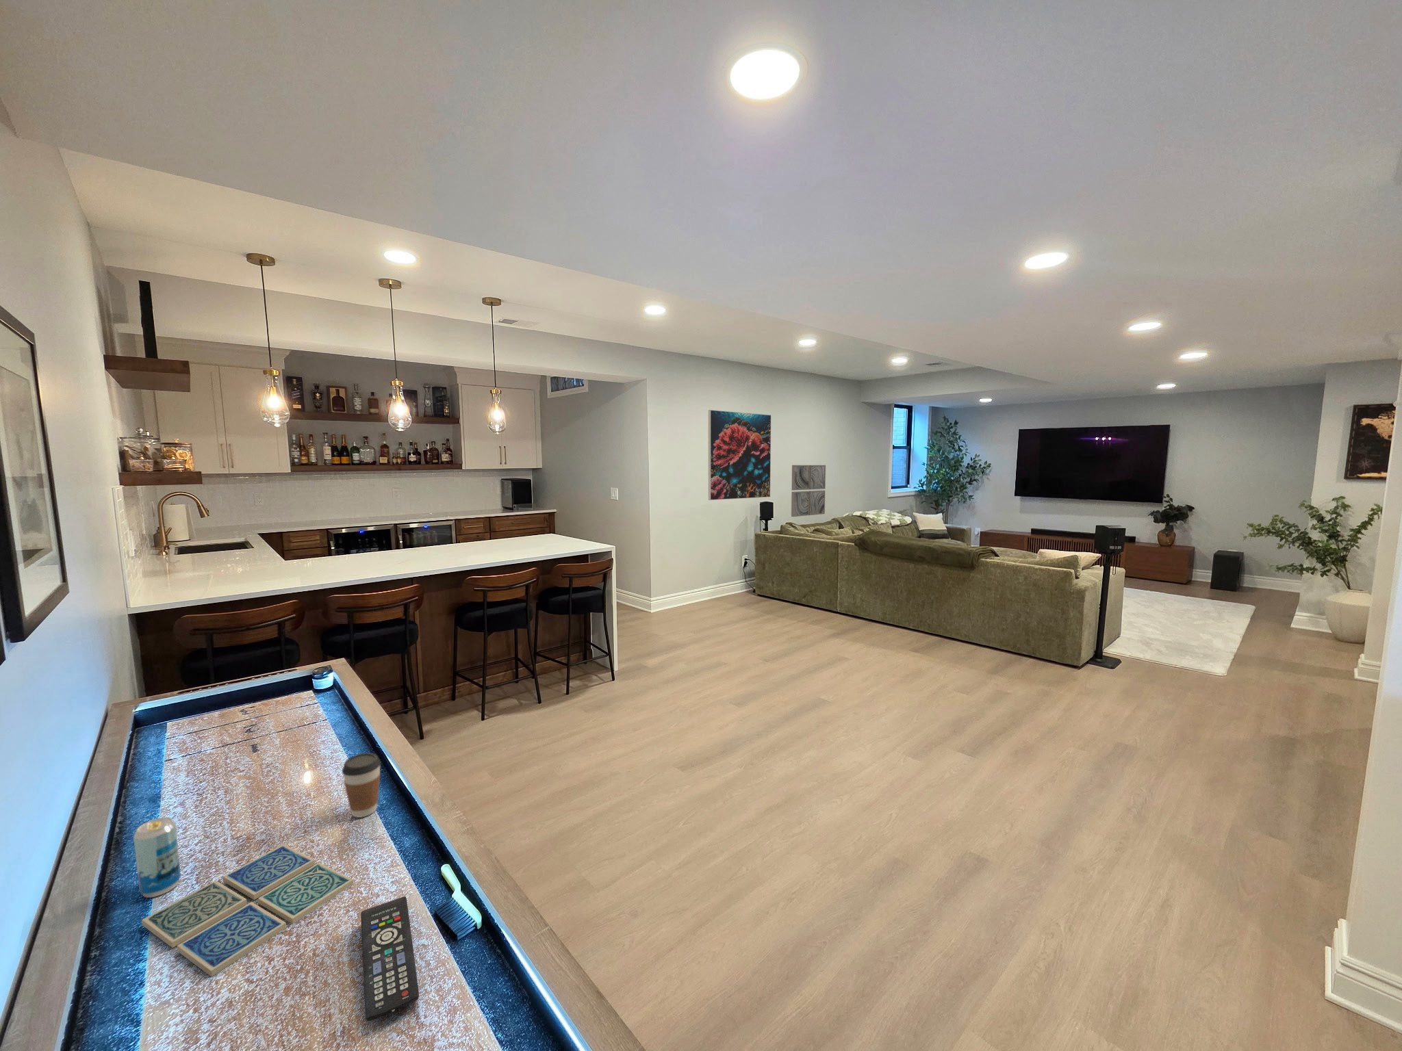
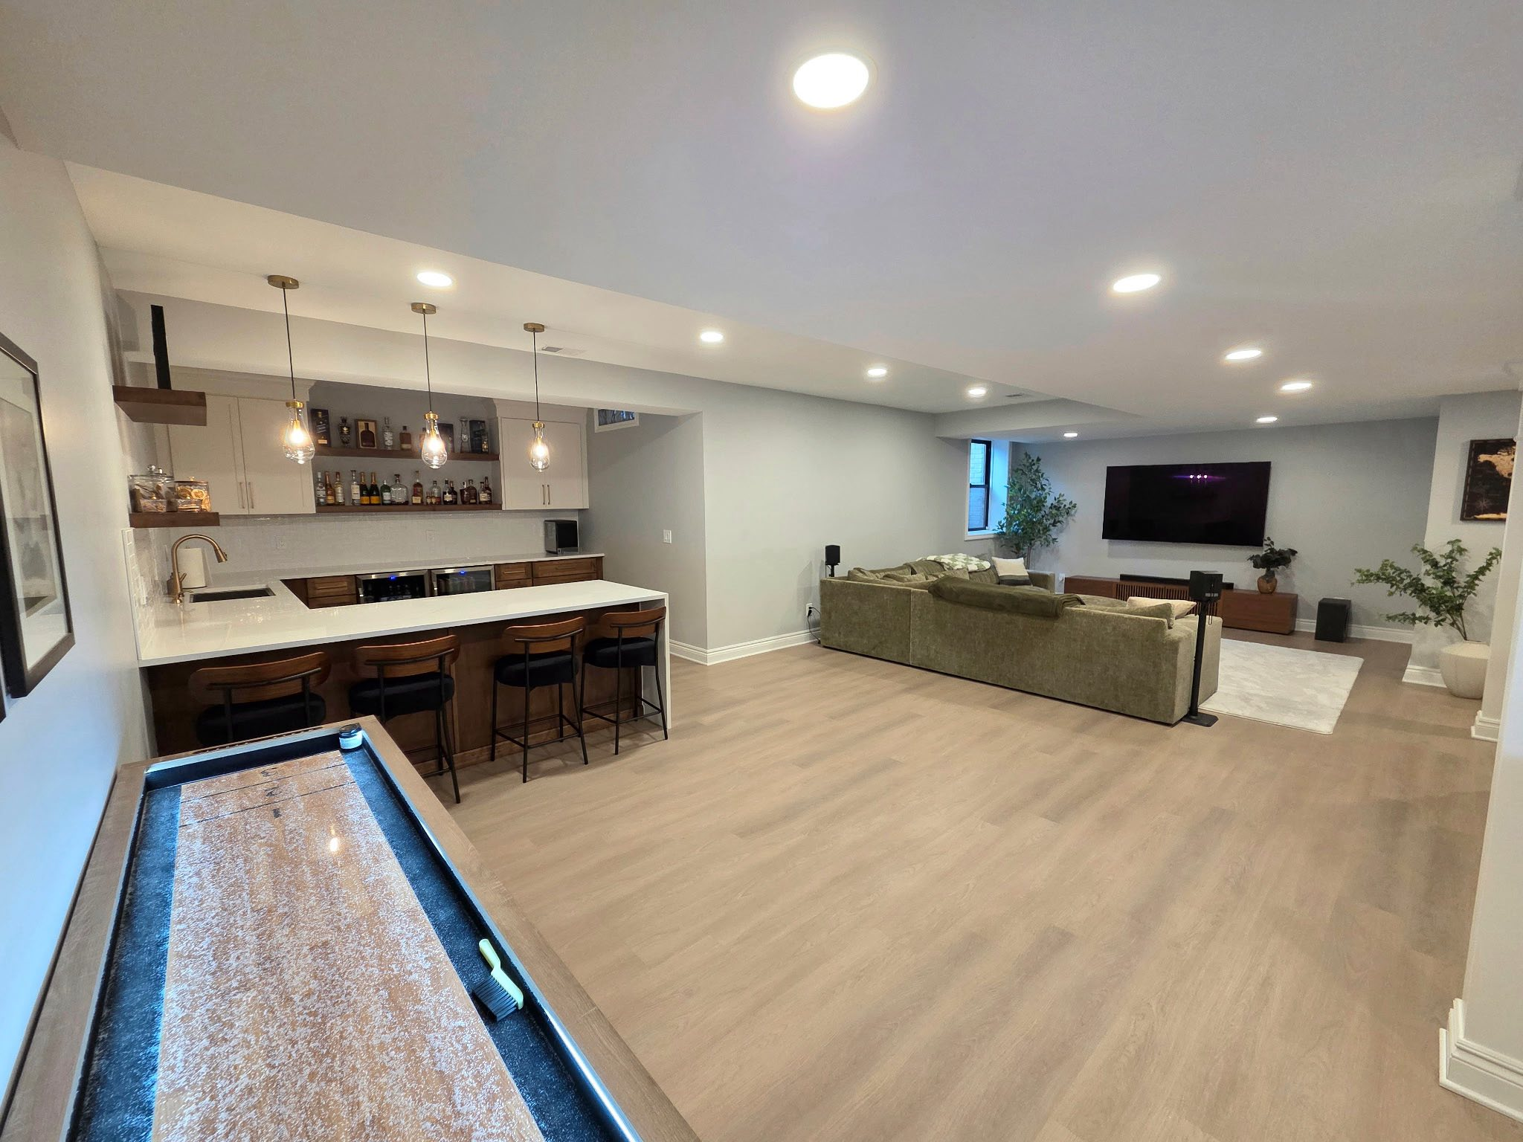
- wall art [790,465,826,518]
- beverage can [132,816,181,899]
- remote control [360,895,419,1021]
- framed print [708,410,772,501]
- coffee cup [341,752,381,818]
- drink coaster [141,843,354,977]
